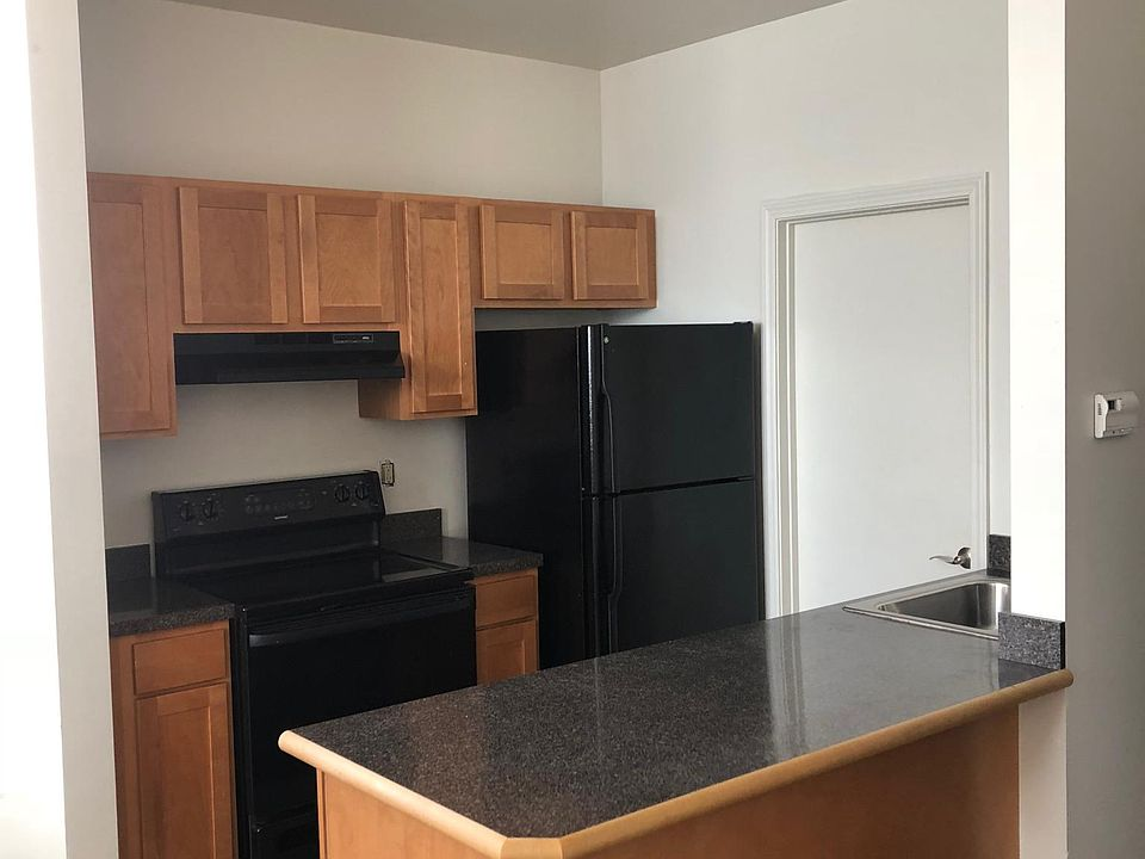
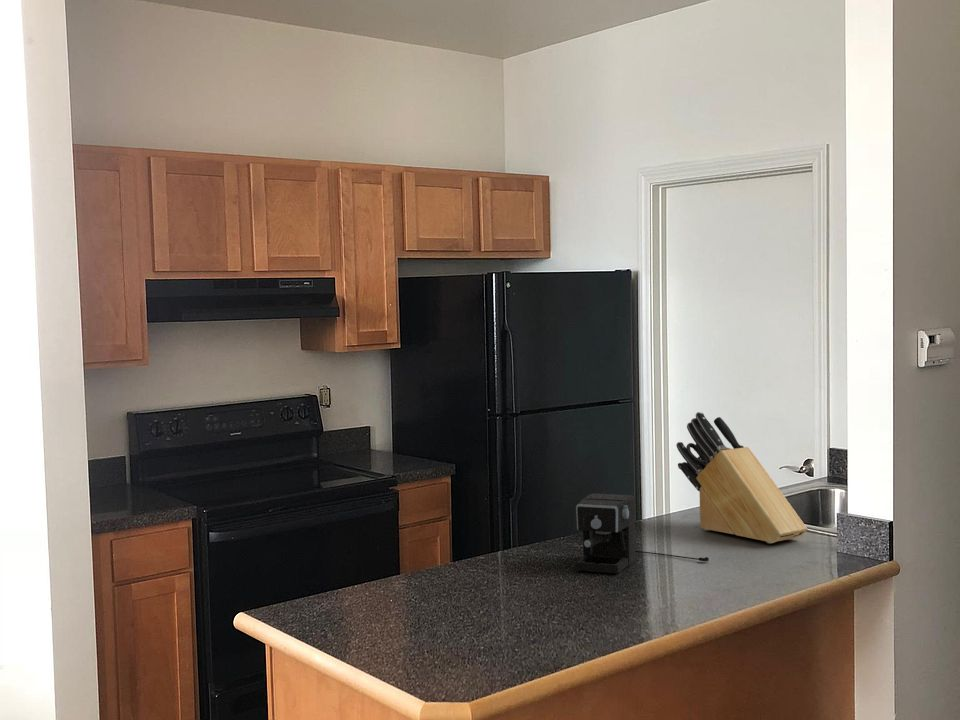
+ knife block [675,411,809,544]
+ coffee maker [575,492,710,574]
